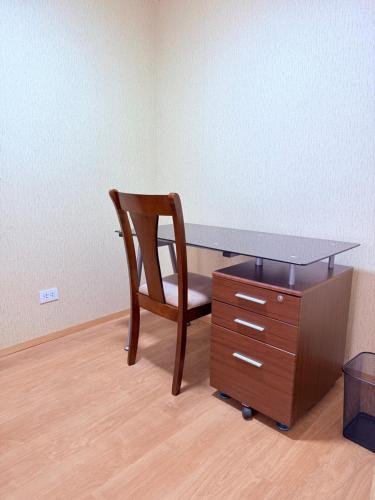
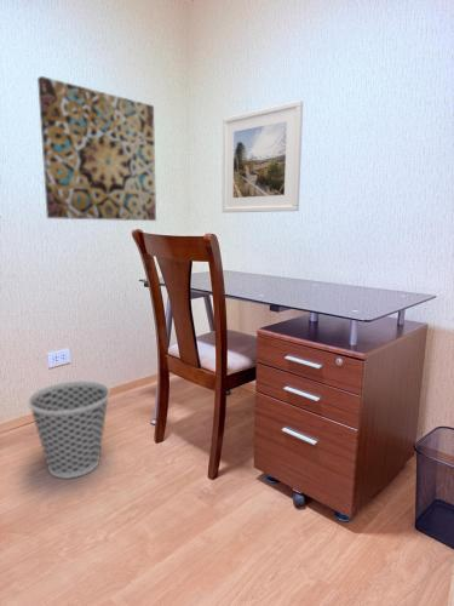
+ wastebasket [27,379,111,480]
+ wall art [36,75,157,222]
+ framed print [222,99,304,213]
